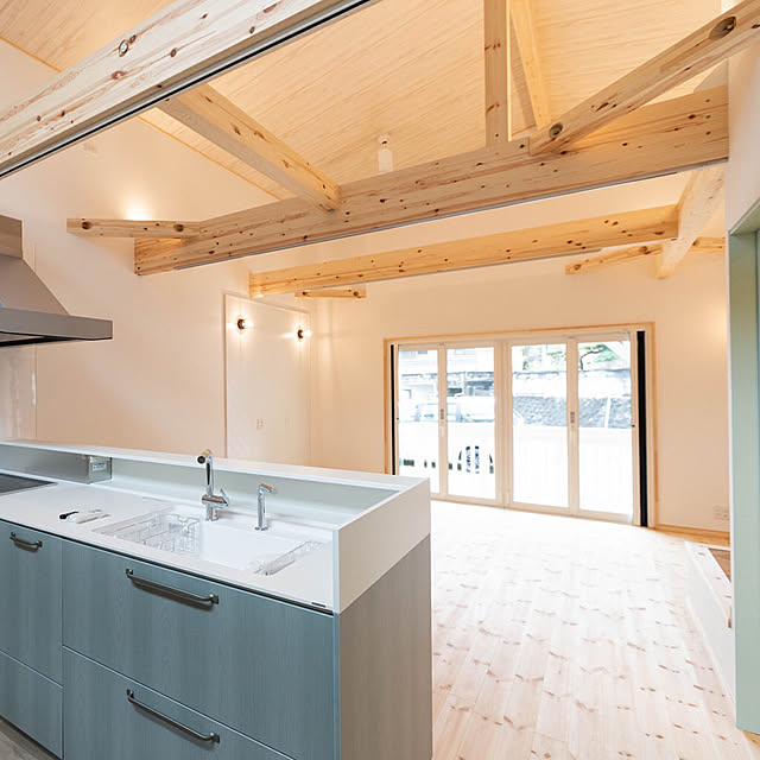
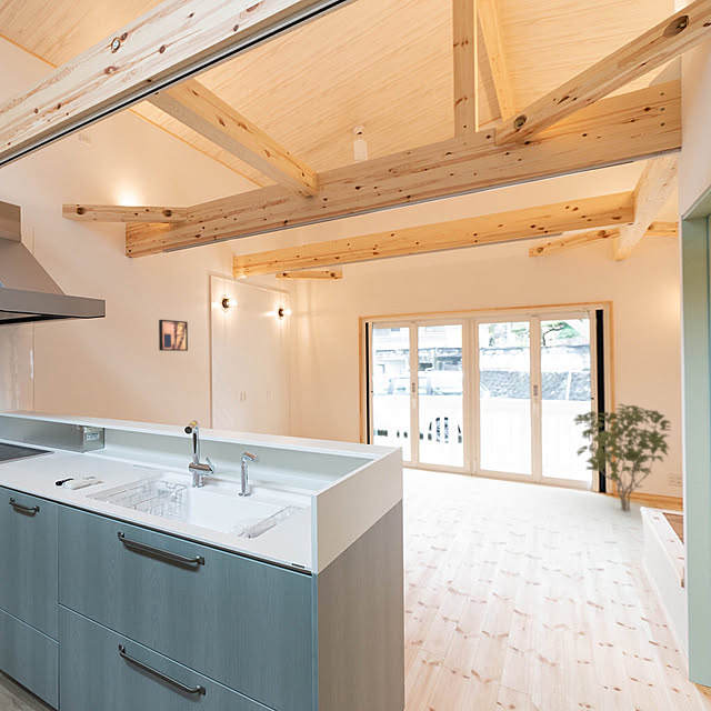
+ shrub [572,403,672,512]
+ wall art [158,319,189,352]
